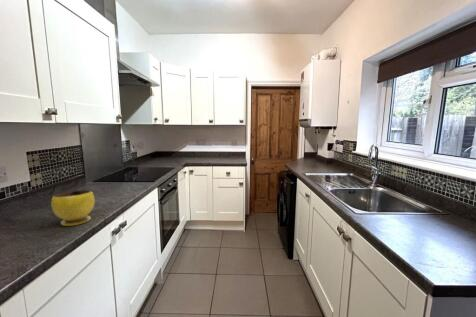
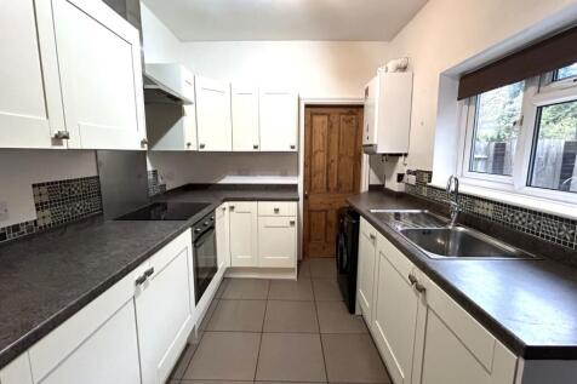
- bowl [50,189,96,227]
